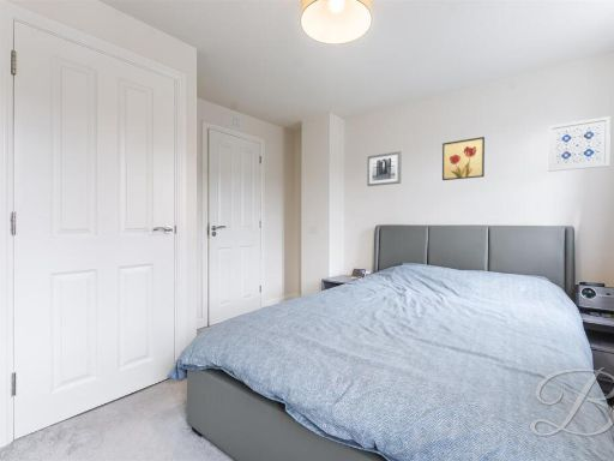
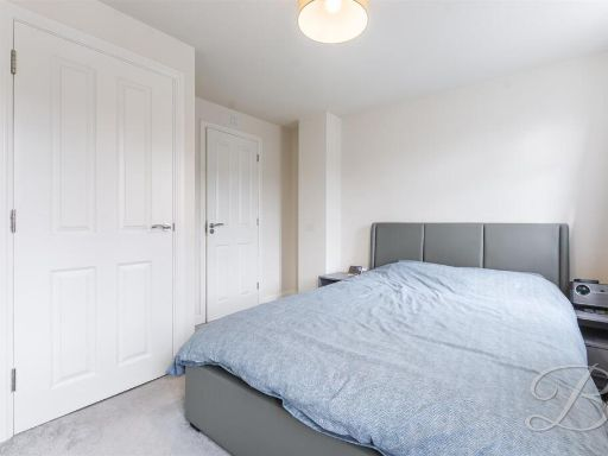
- wall art [366,150,402,187]
- wall art [441,136,486,181]
- wall art [547,115,612,173]
